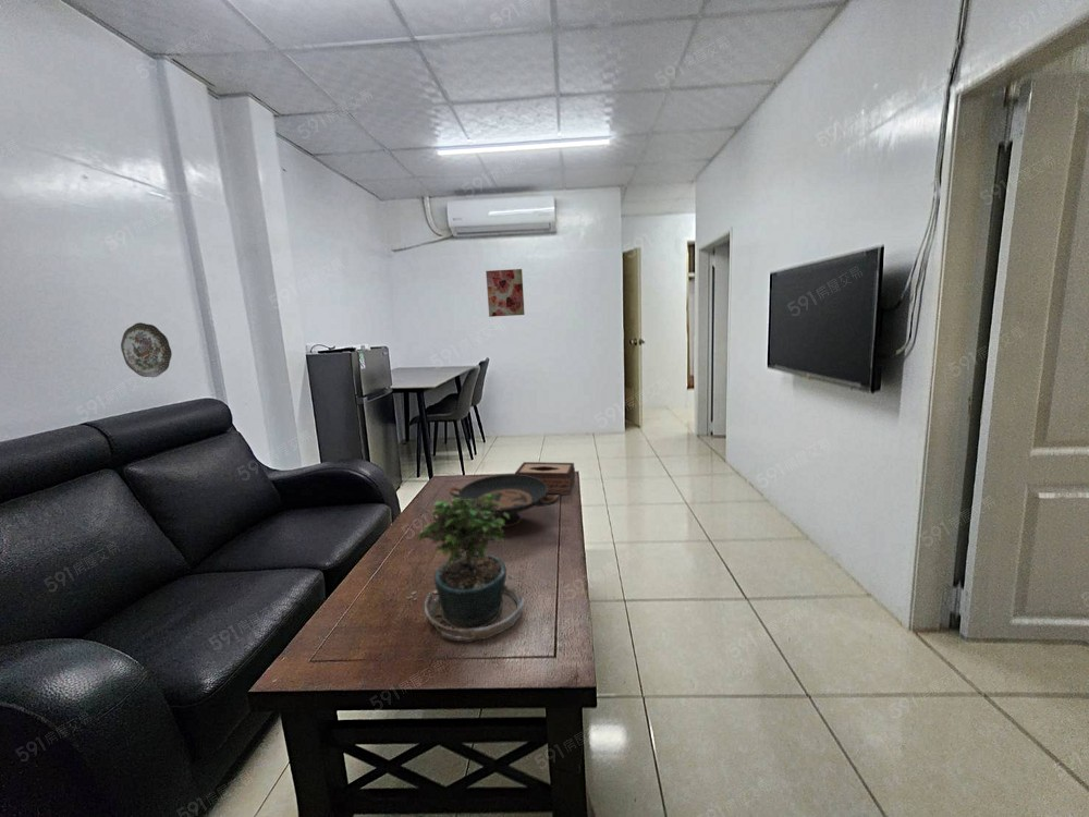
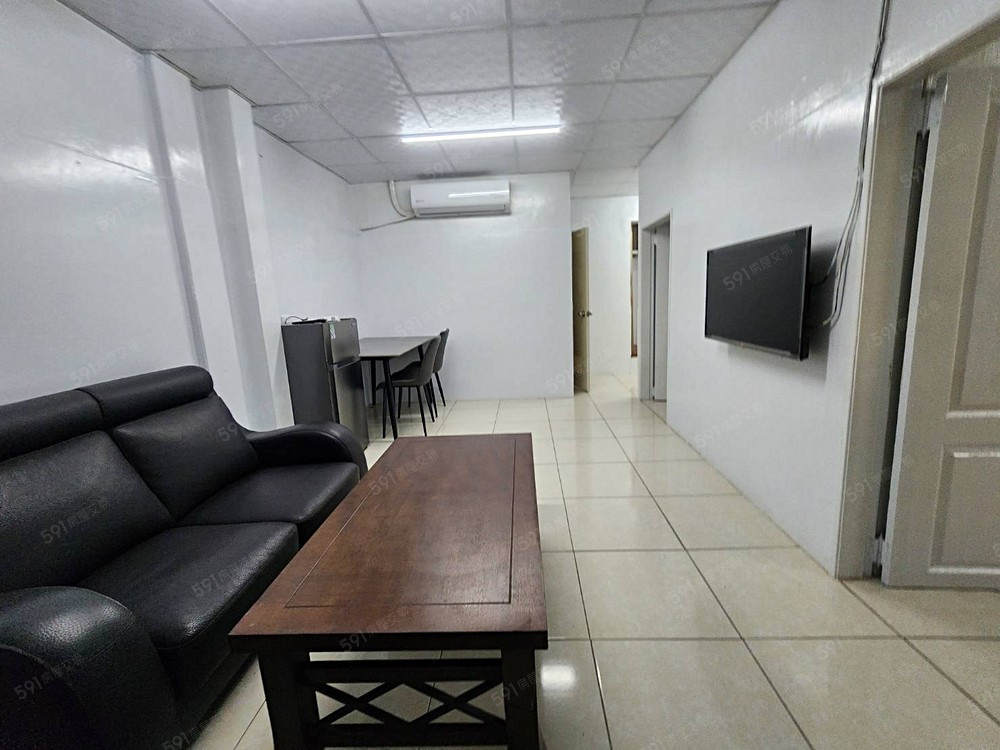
- decorative plate [120,321,173,378]
- tissue box [514,461,576,496]
- decorative bowl [448,473,561,528]
- wall art [485,268,526,318]
- potted plant [406,492,526,644]
